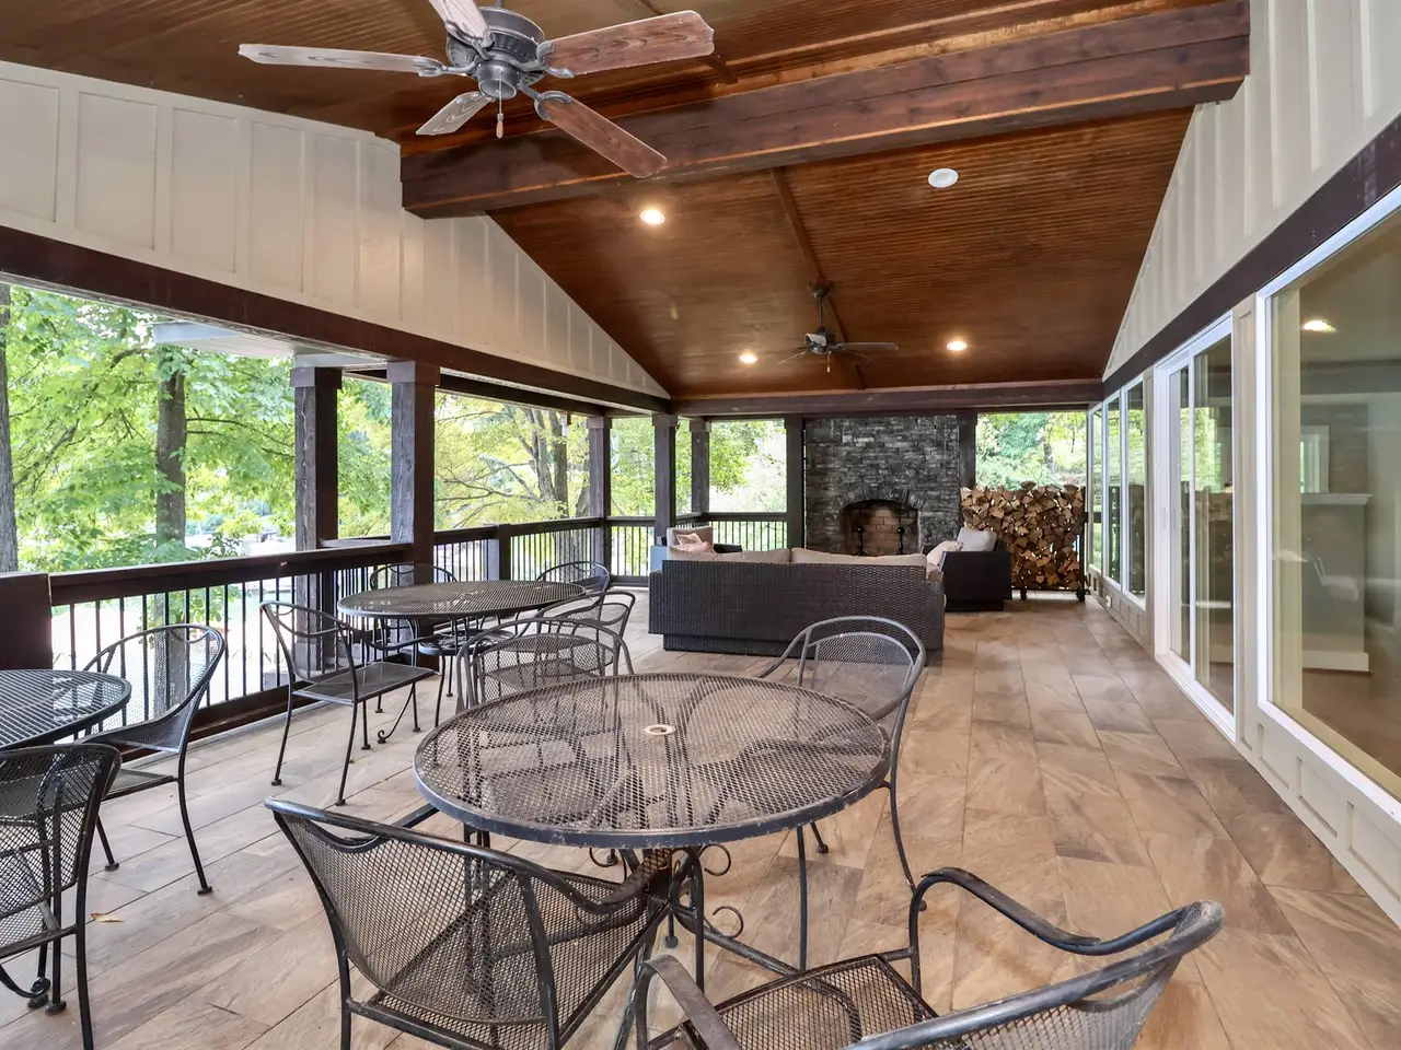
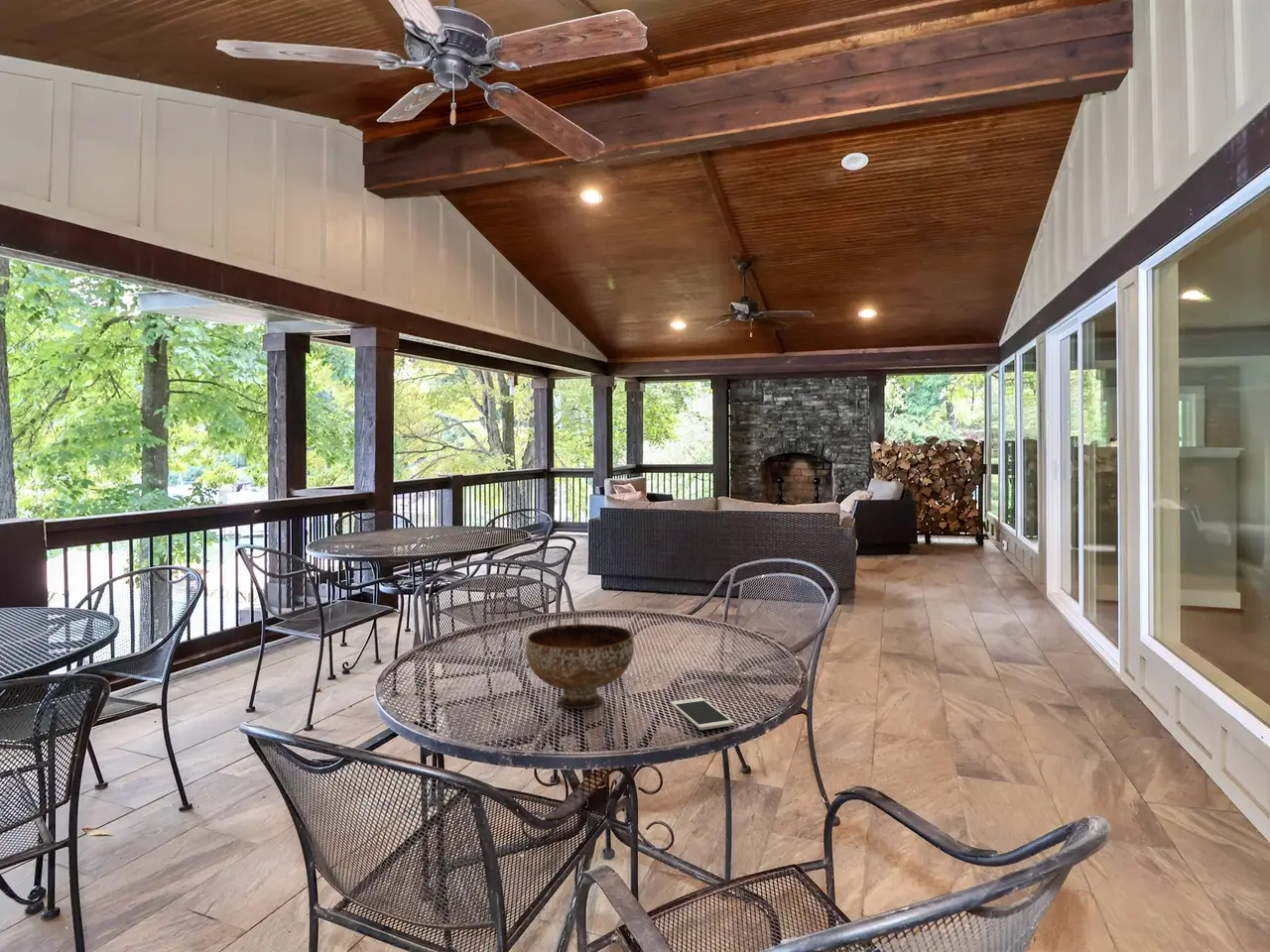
+ cell phone [670,697,735,731]
+ bowl [525,623,635,709]
